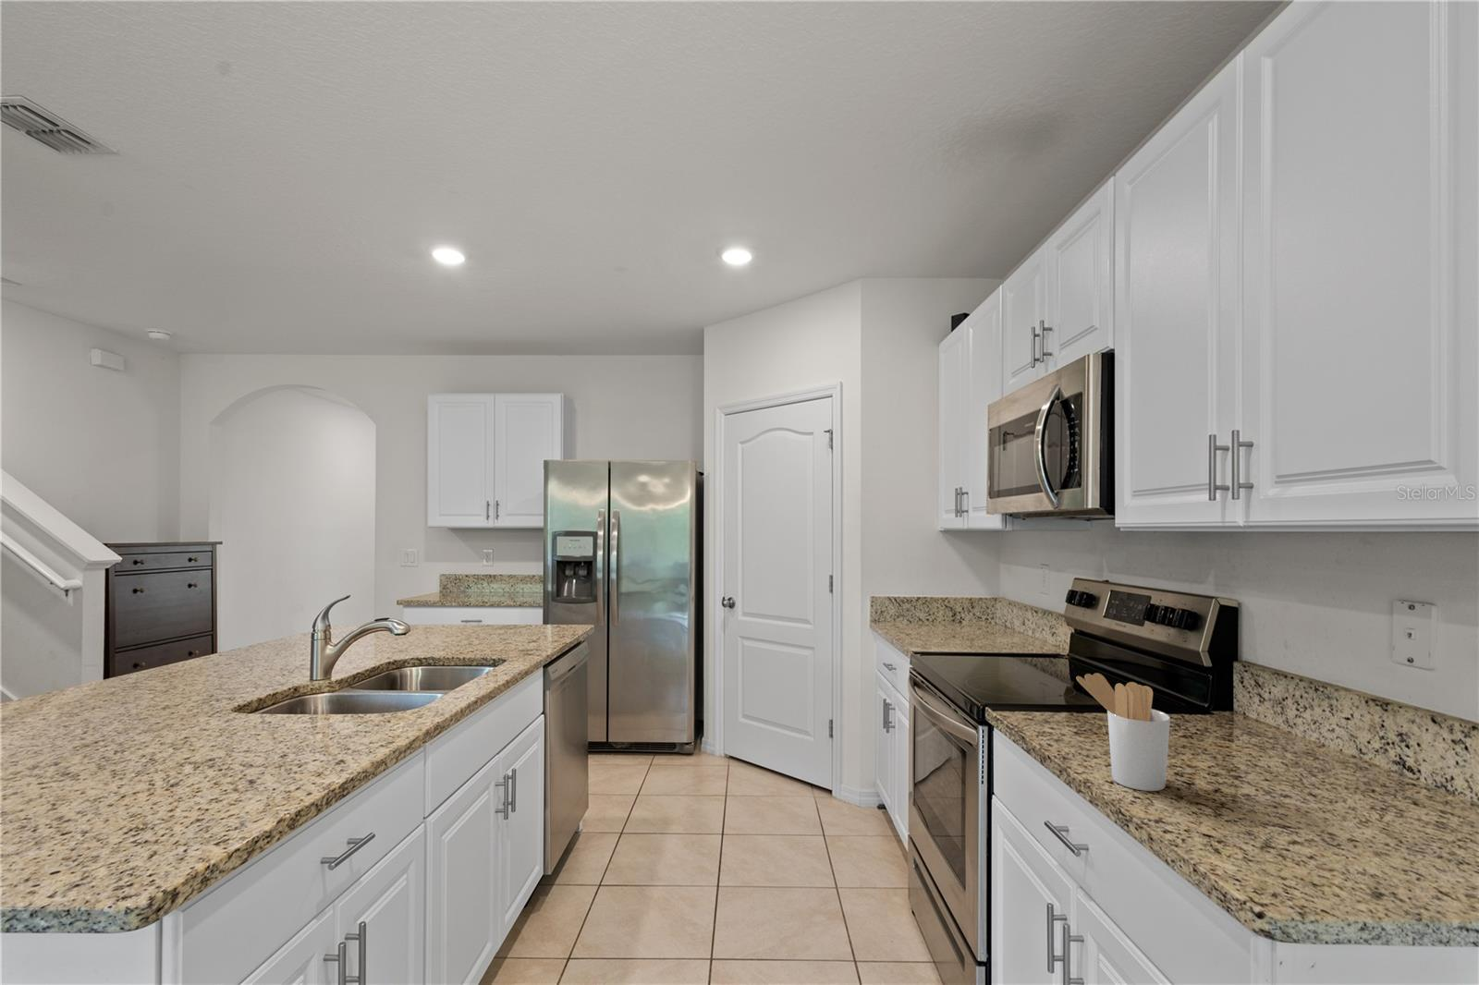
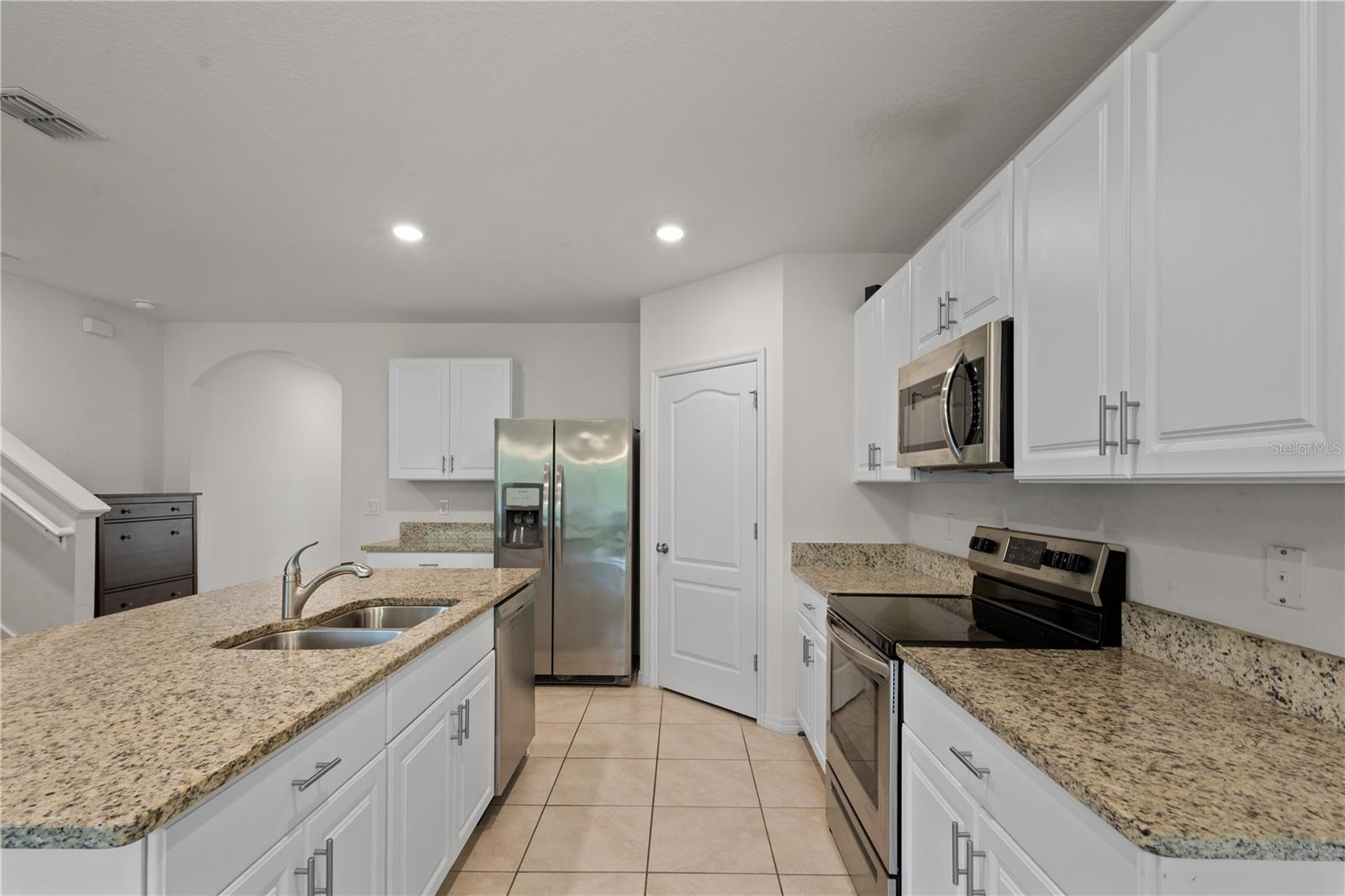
- utensil holder [1075,672,1171,792]
